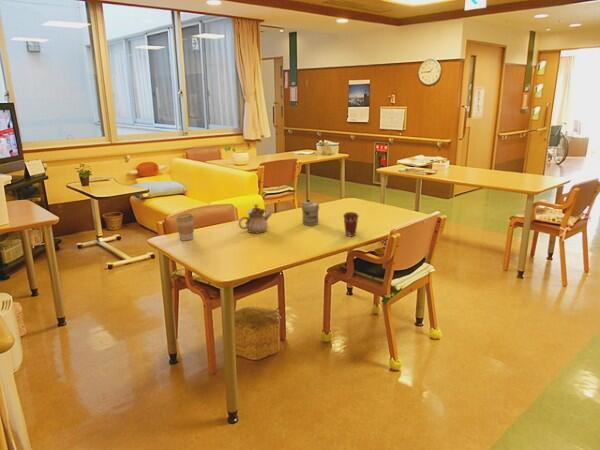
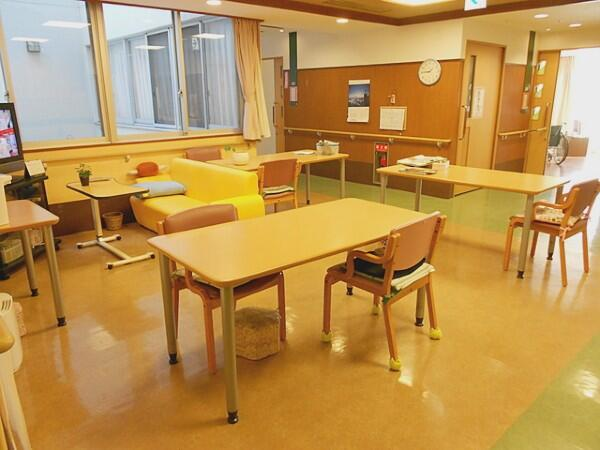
- coffee cup [175,213,195,241]
- coffee cup [342,211,360,237]
- jar [301,201,320,226]
- teapot [238,204,272,234]
